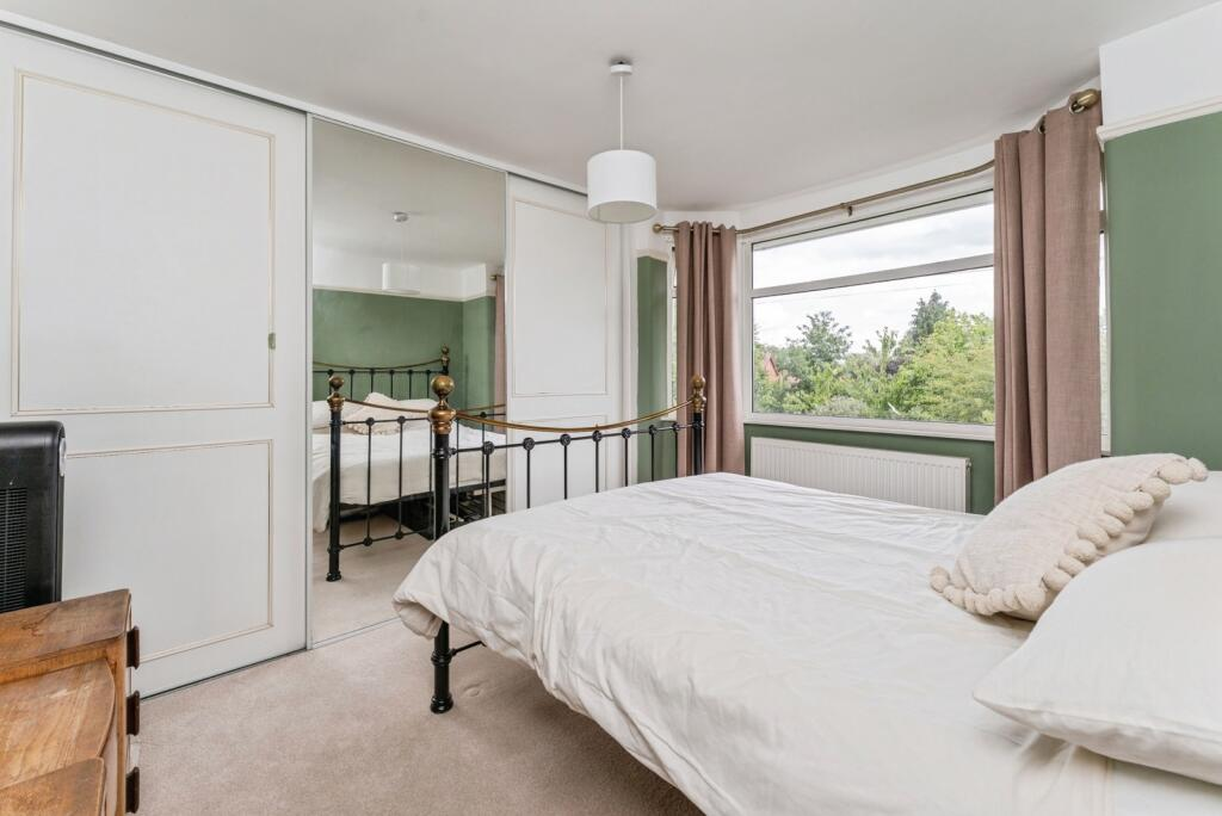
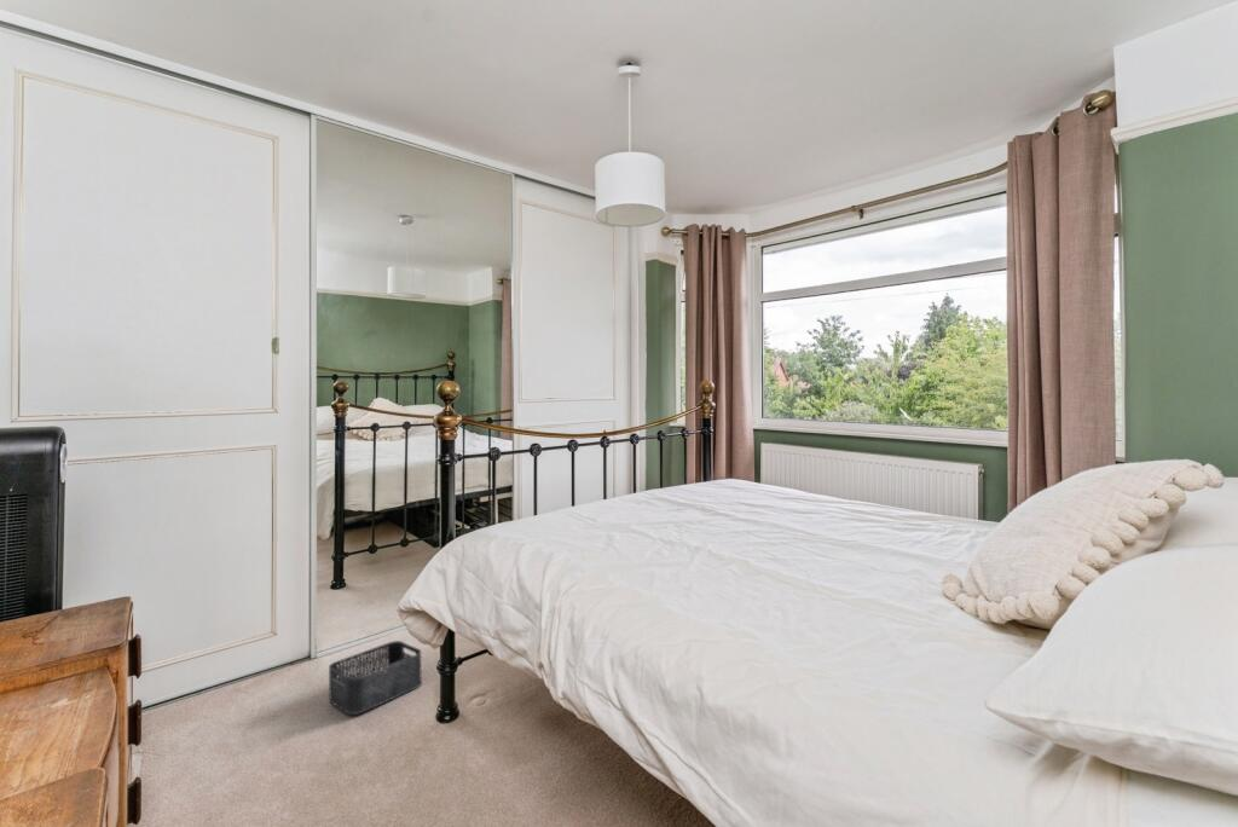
+ storage bin [328,640,423,716]
